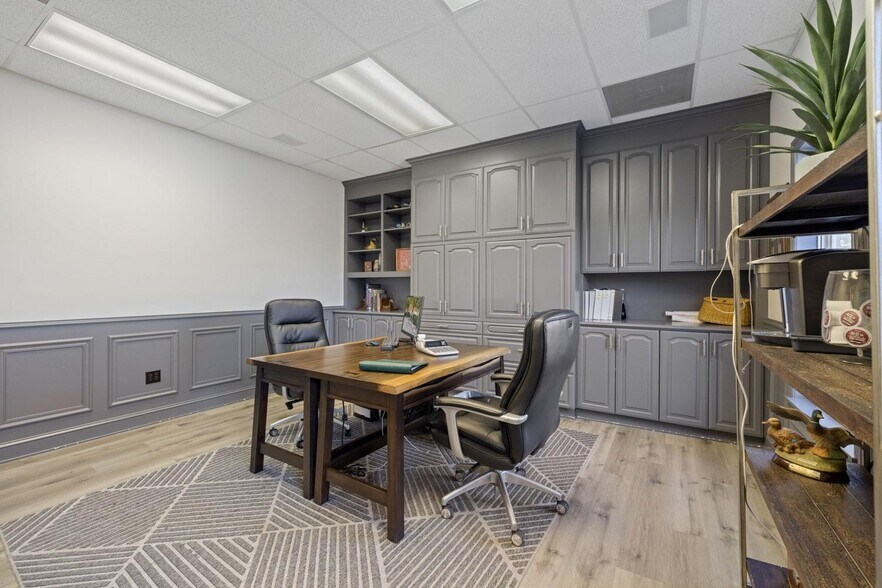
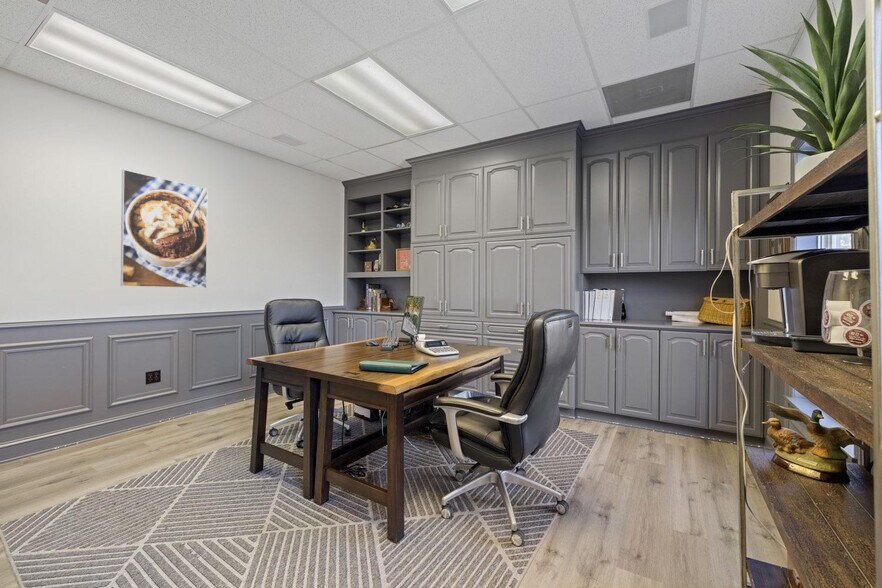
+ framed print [120,168,209,289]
